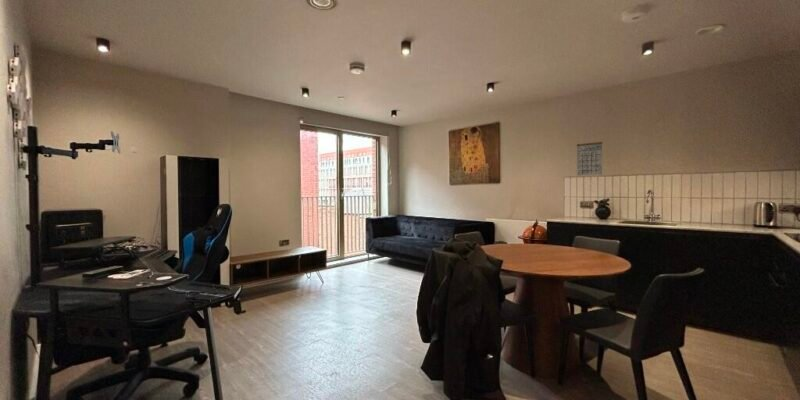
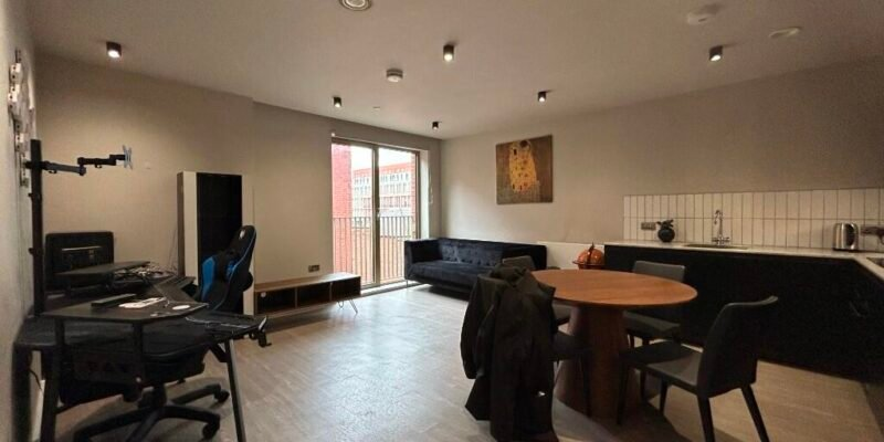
- calendar [576,141,603,176]
